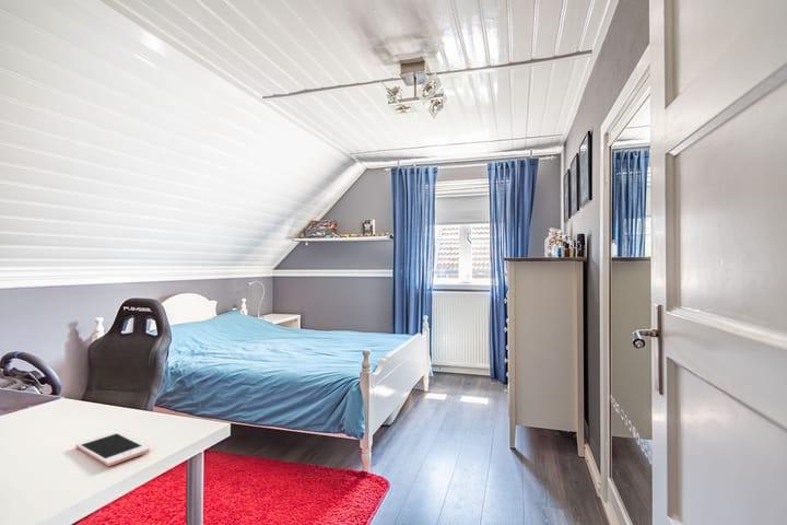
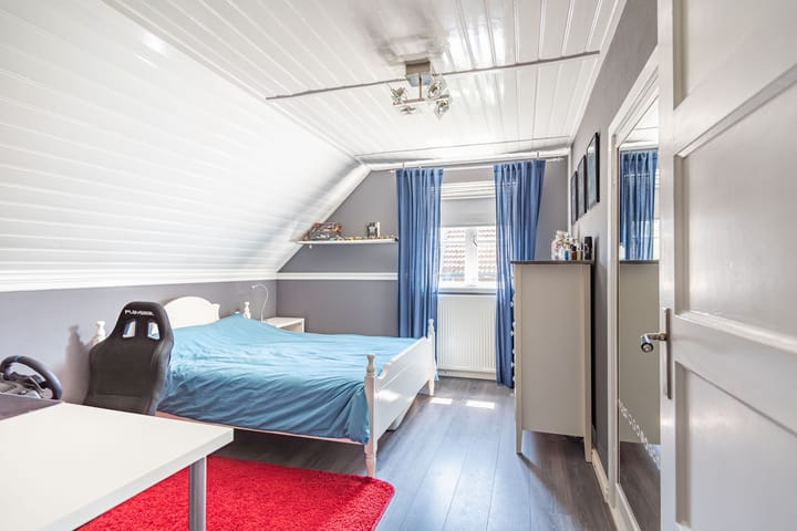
- cell phone [75,431,150,467]
